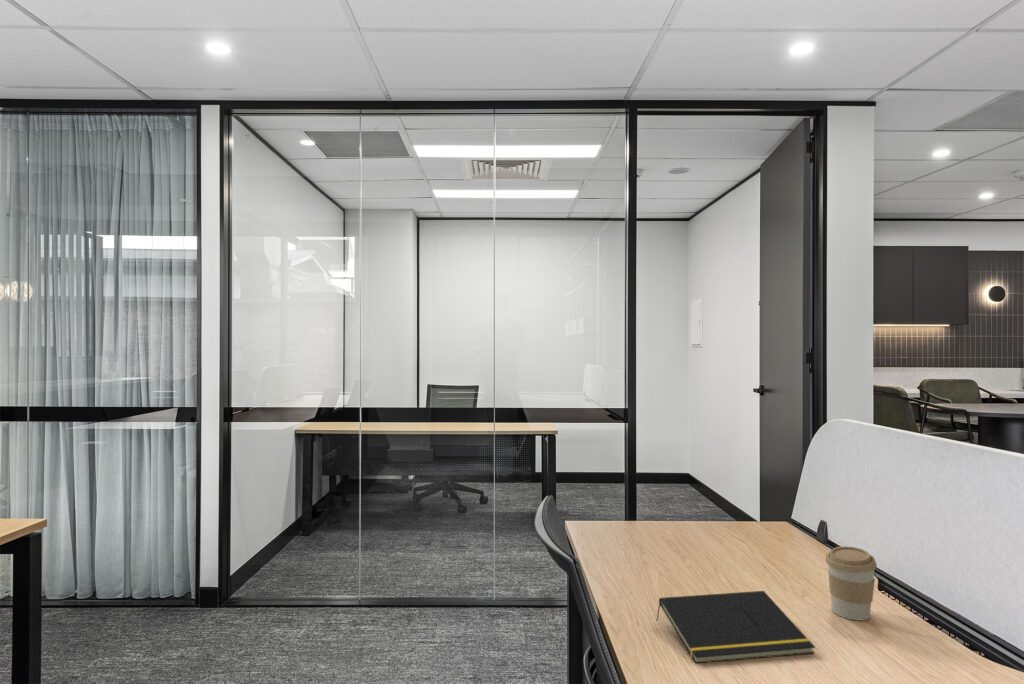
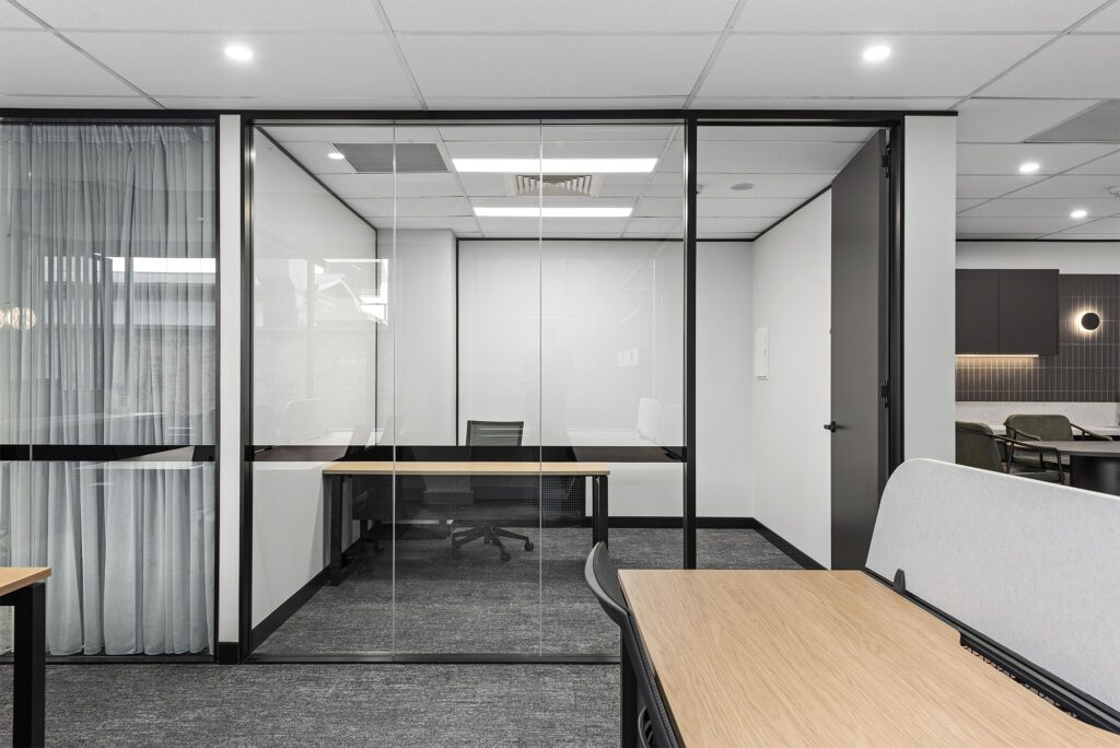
- coffee cup [824,545,878,622]
- notepad [655,590,816,664]
